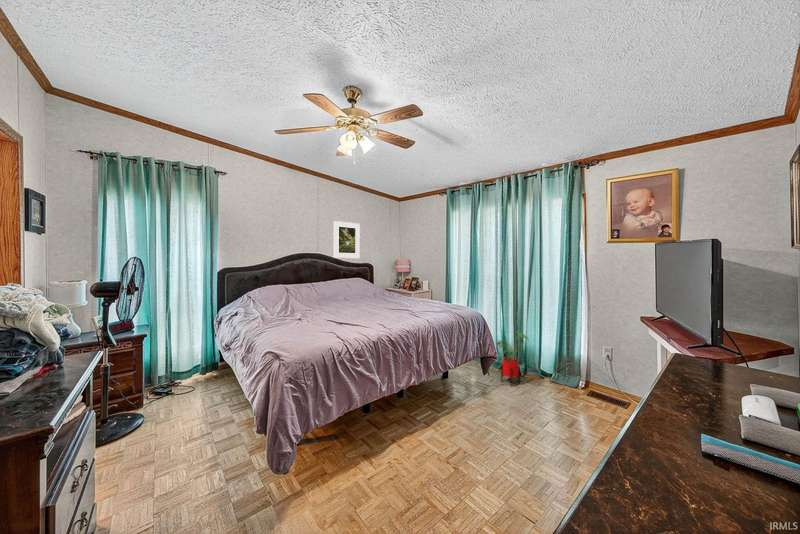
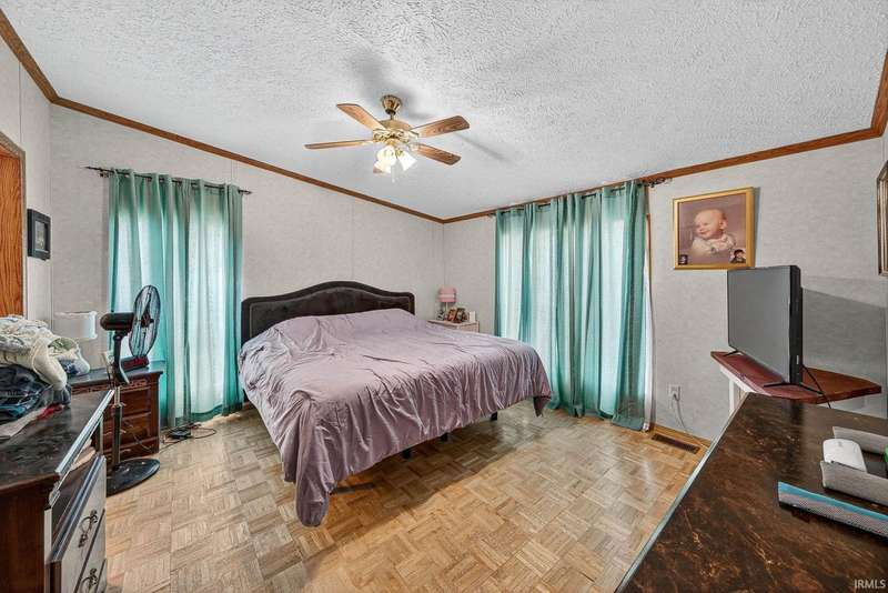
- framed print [333,220,361,259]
- house plant [494,332,530,387]
